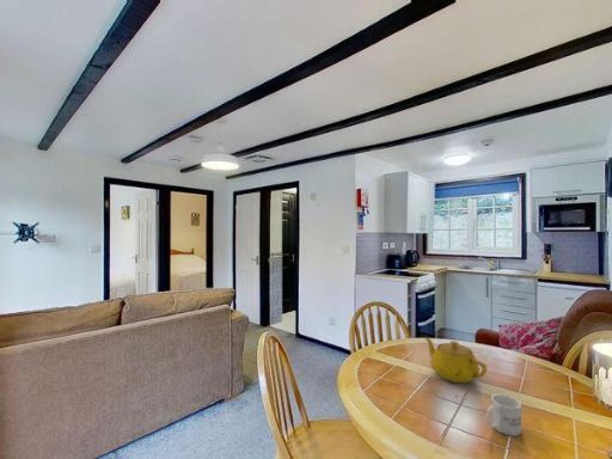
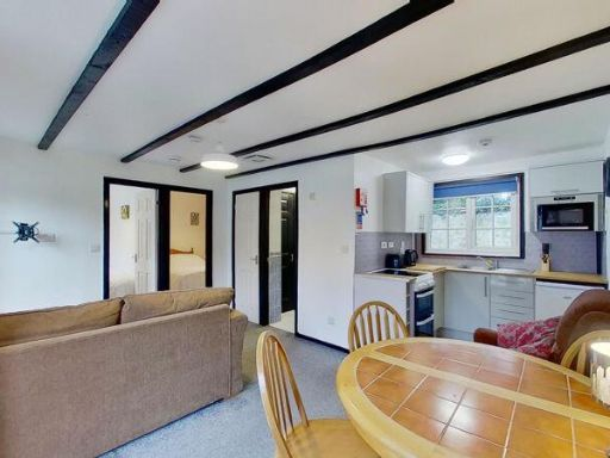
- teapot [423,336,488,384]
- mug [484,393,522,437]
